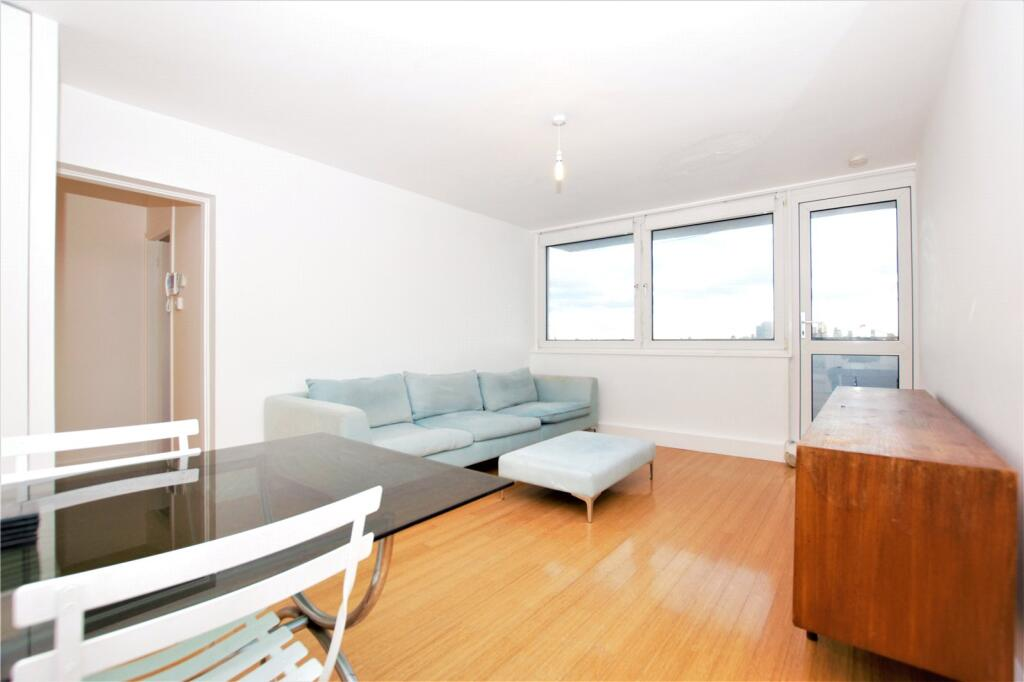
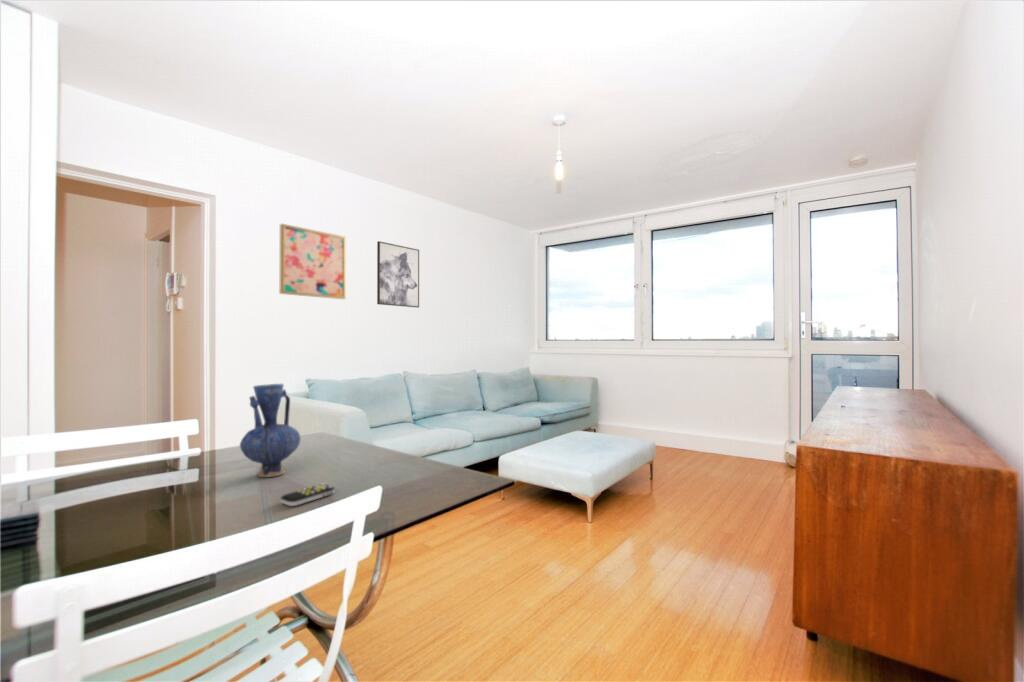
+ remote control [280,483,336,507]
+ wall art [278,223,347,300]
+ wall art [376,240,420,308]
+ vase [239,383,302,478]
